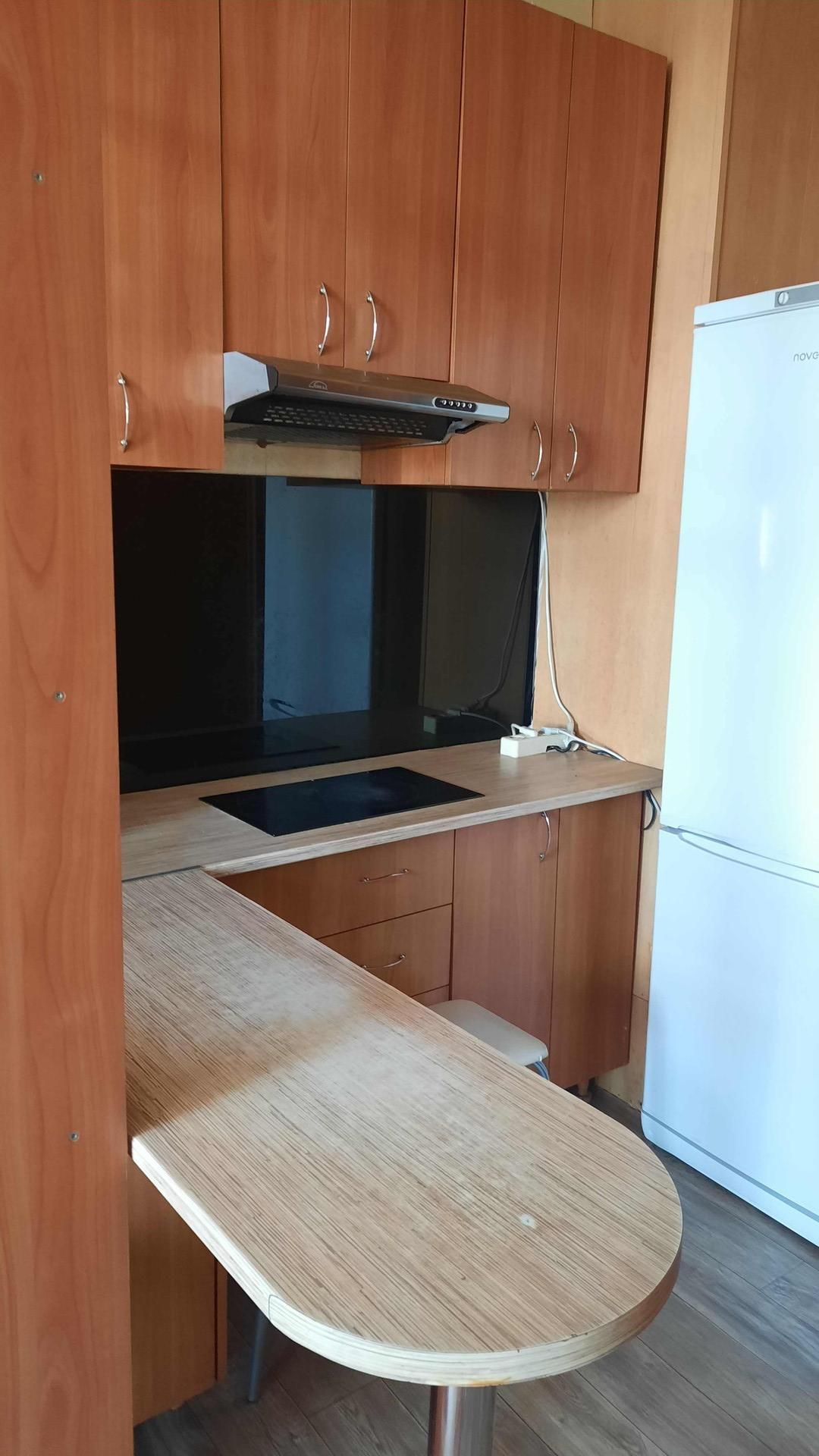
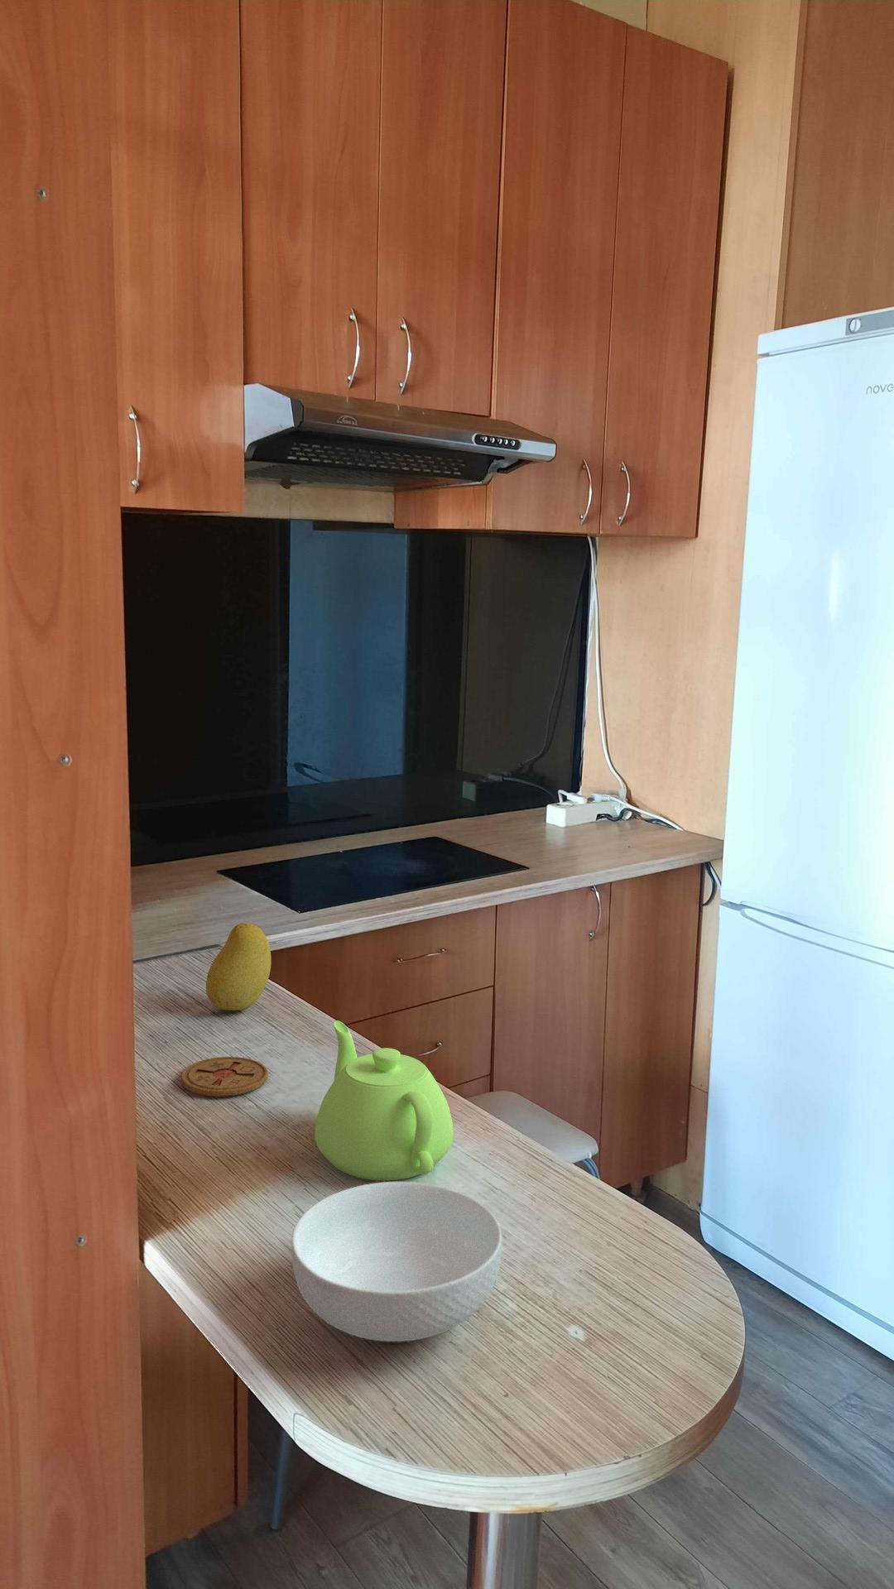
+ coaster [180,1056,269,1098]
+ fruit [205,922,272,1012]
+ teapot [313,1019,454,1182]
+ cereal bowl [290,1181,503,1342]
